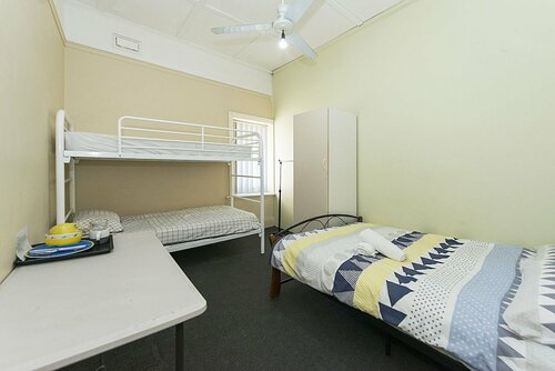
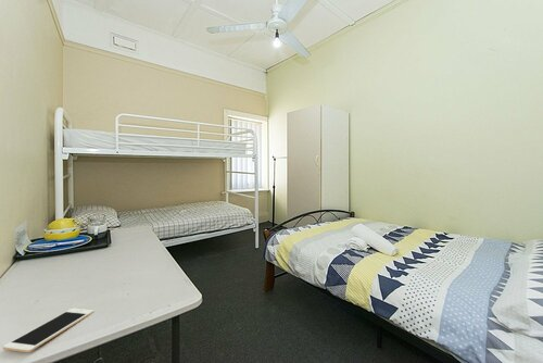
+ cell phone [2,308,94,353]
